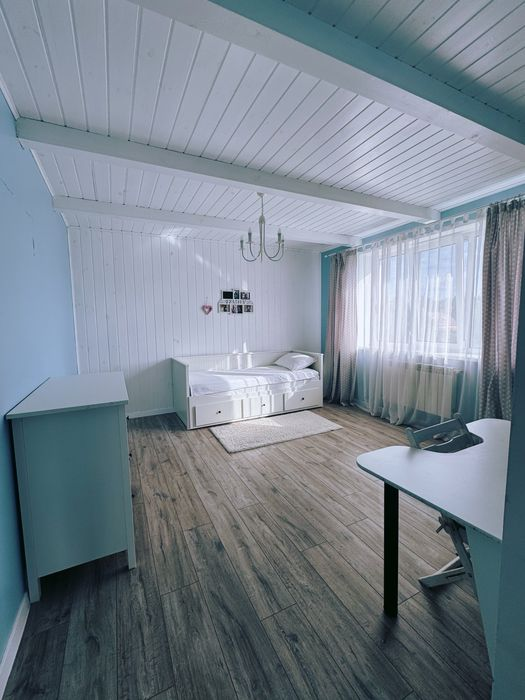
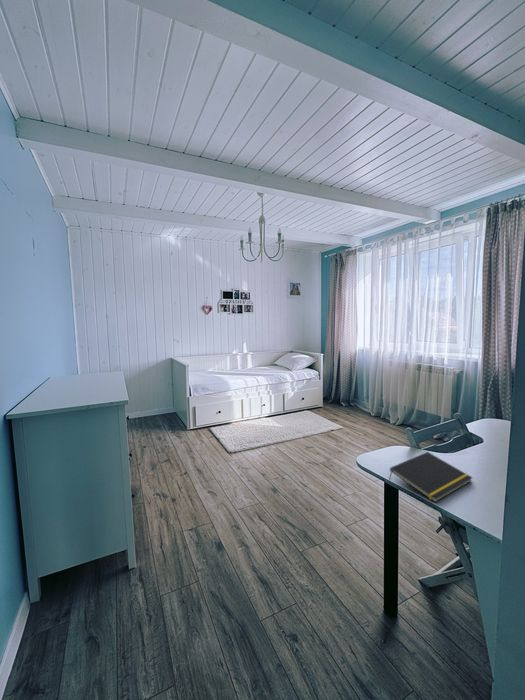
+ notepad [388,451,474,503]
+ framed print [285,278,304,300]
